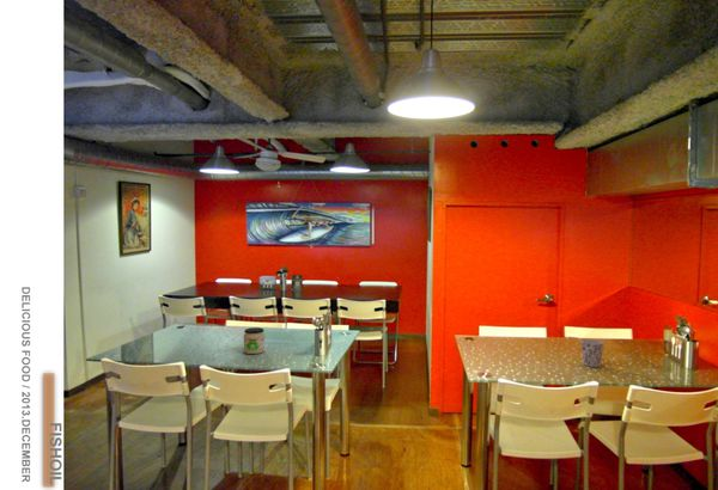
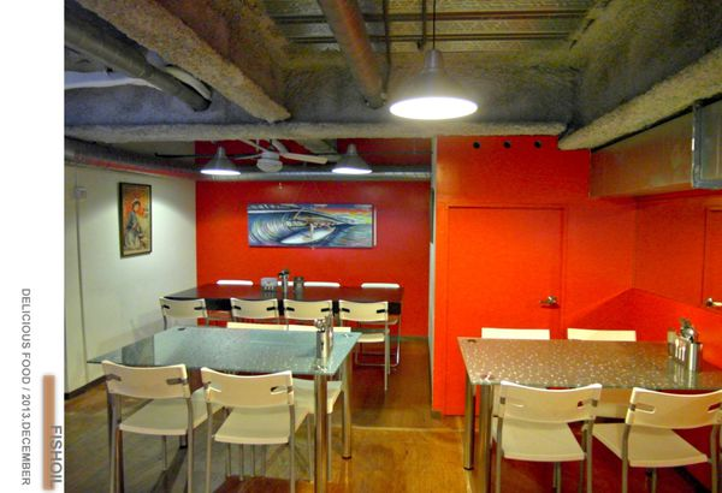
- jar [243,326,266,355]
- cup [579,338,606,368]
